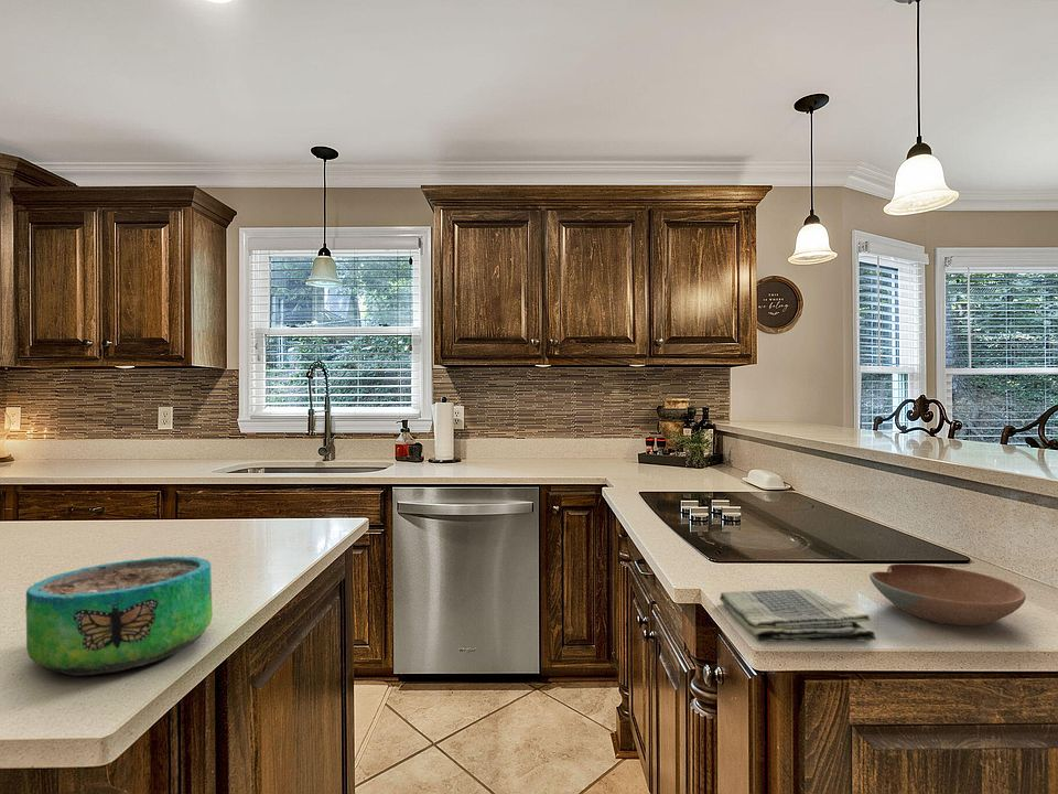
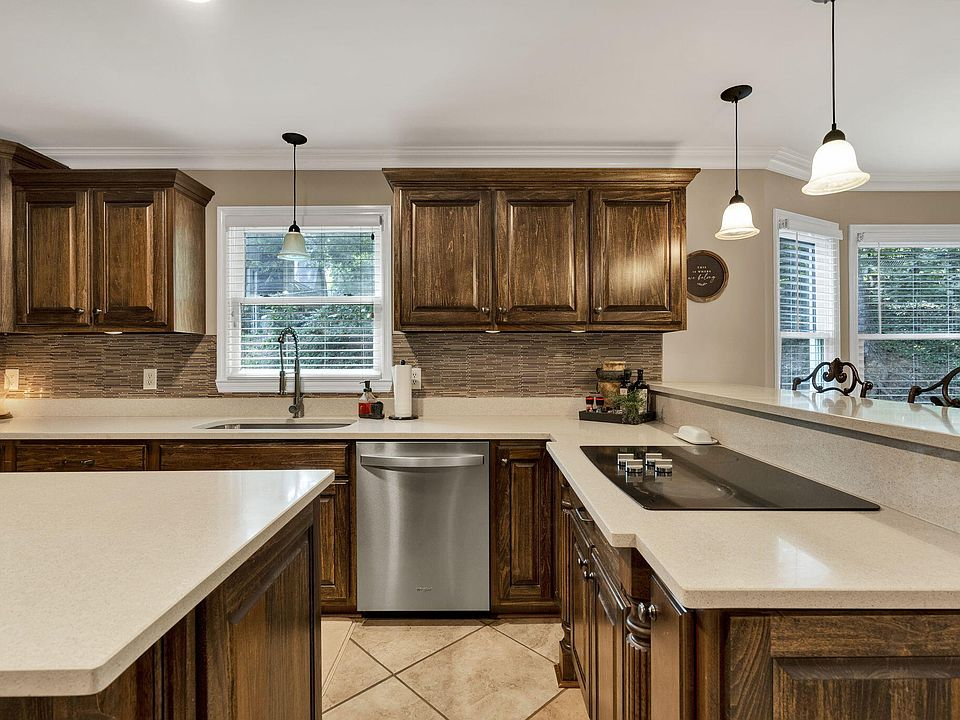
- decorative bowl [24,556,214,677]
- dish towel [719,588,877,643]
- bowl [868,564,1027,626]
